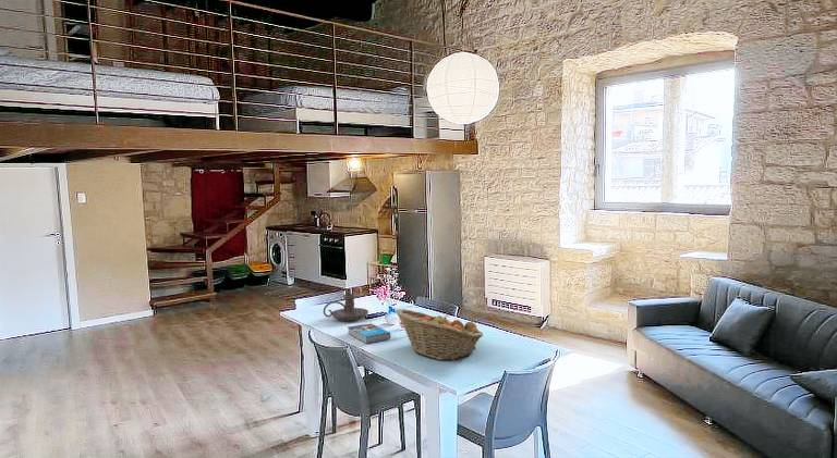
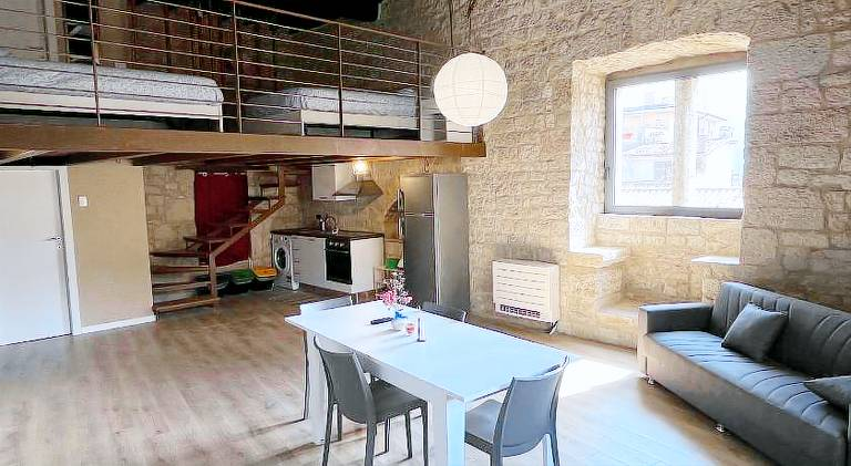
- candle holder [323,293,369,321]
- fruit basket [395,308,484,361]
- book [347,322,391,344]
